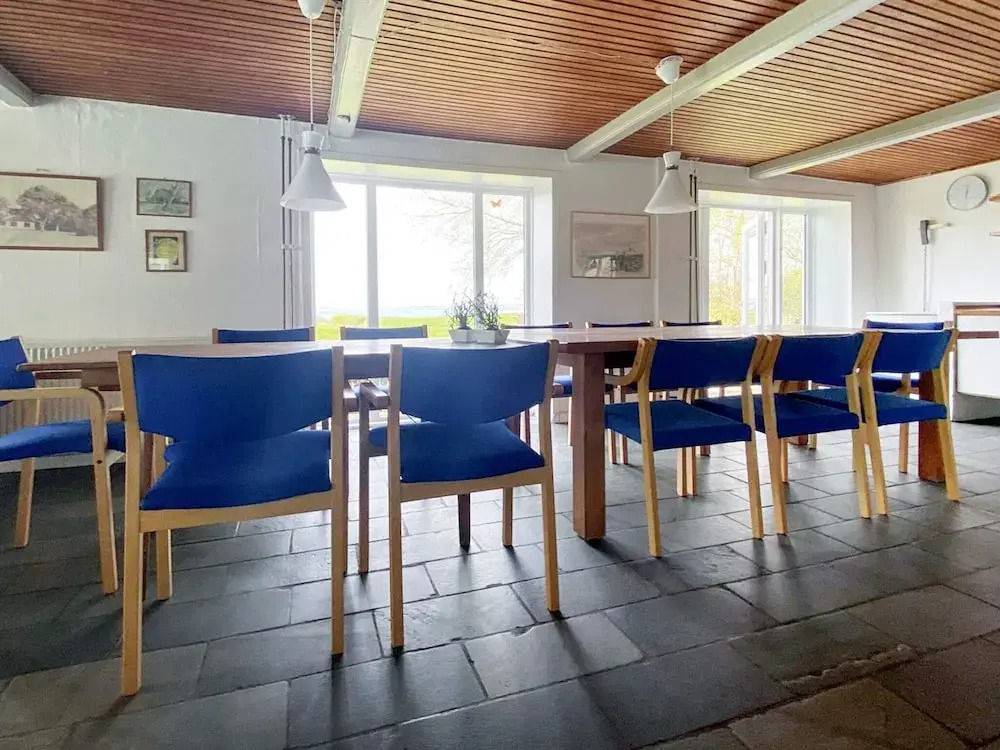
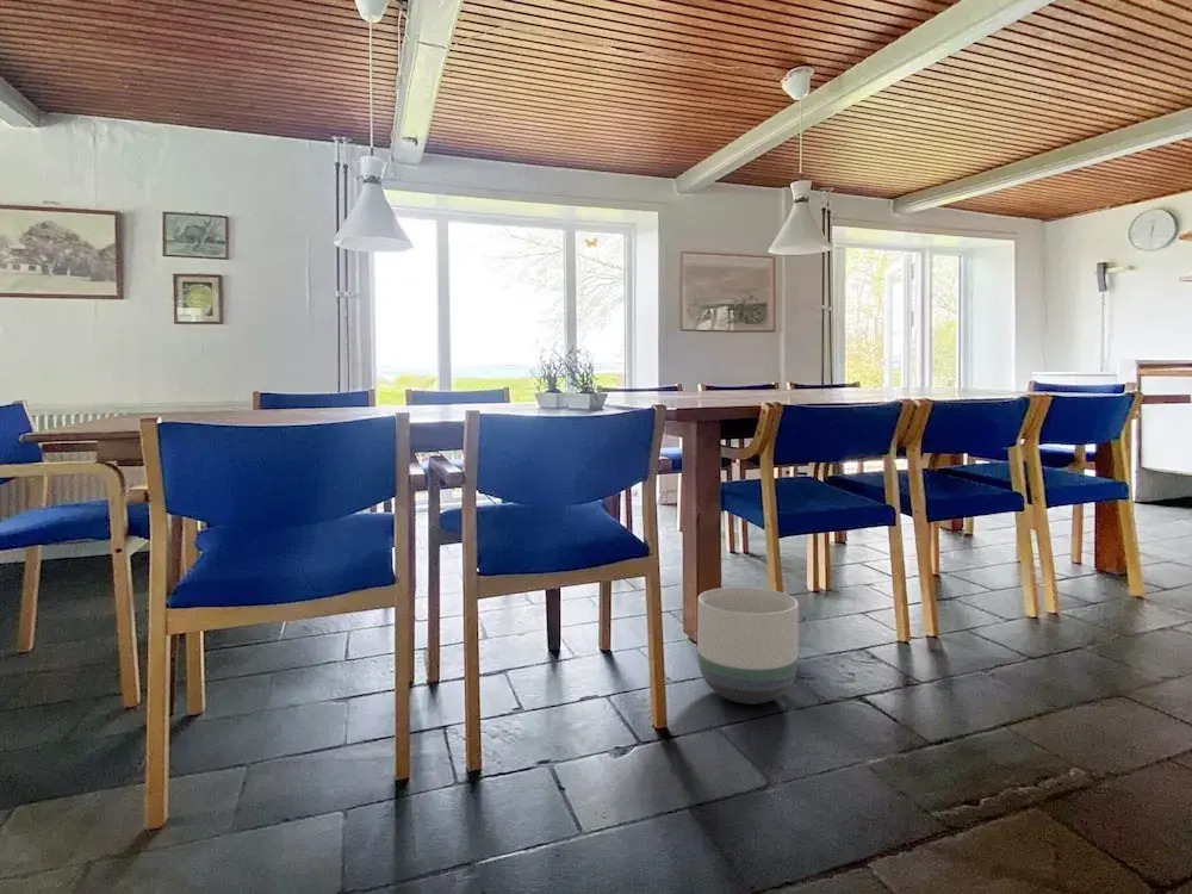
+ planter [696,586,800,706]
